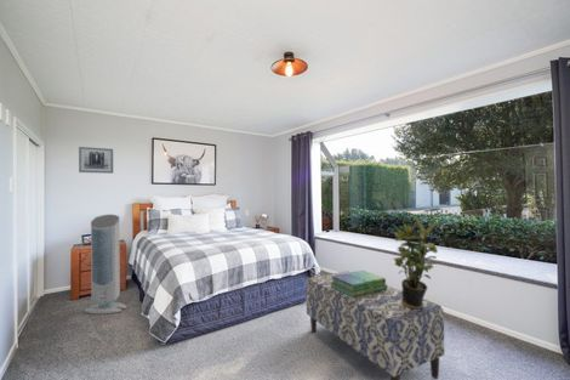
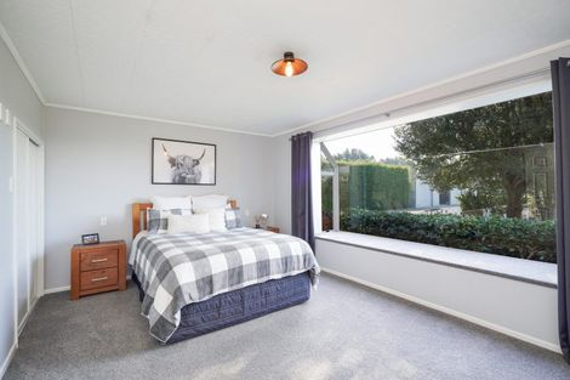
- bench [306,271,445,380]
- wall art [78,146,114,175]
- stack of books [330,270,388,297]
- air purifier [84,214,129,316]
- potted plant [392,215,440,308]
